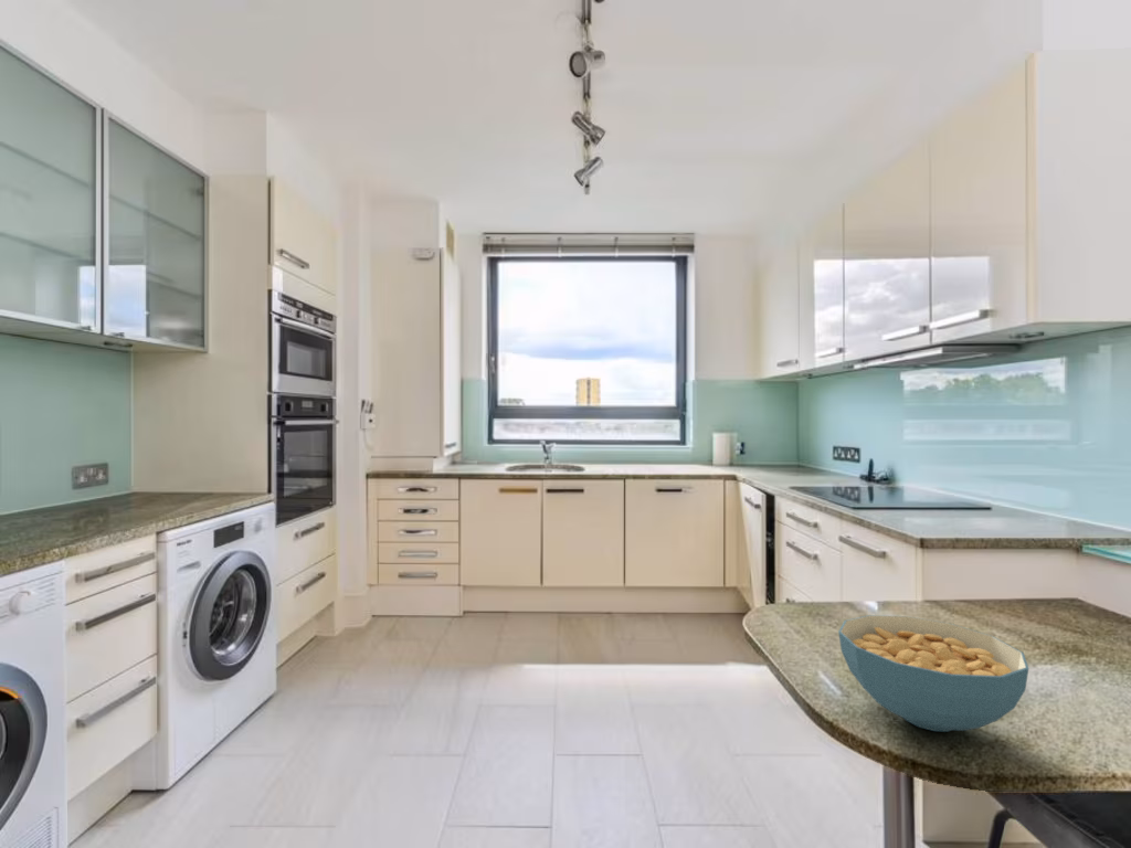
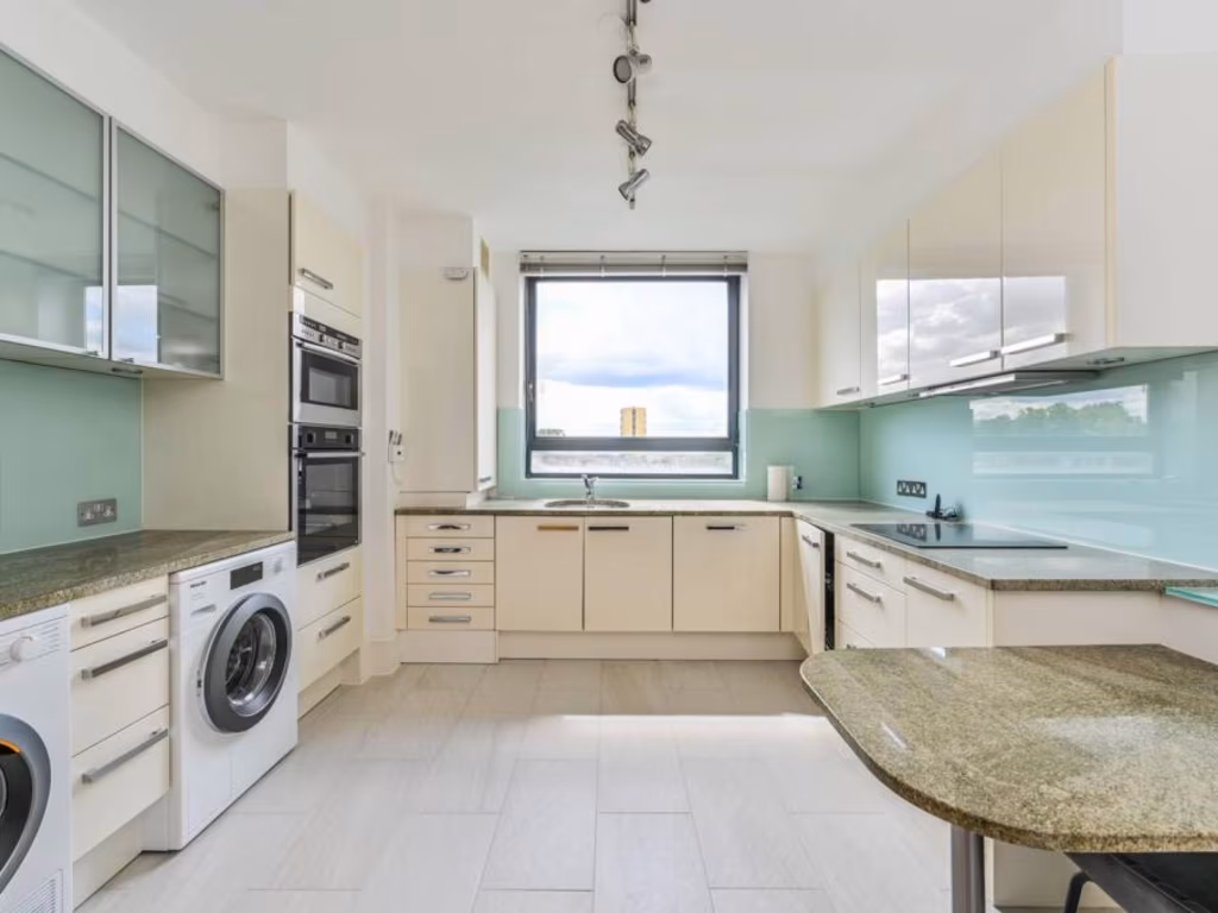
- cereal bowl [837,614,1029,733]
